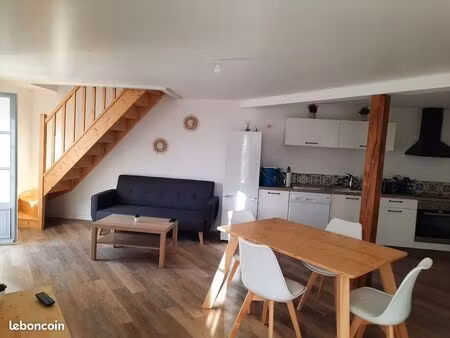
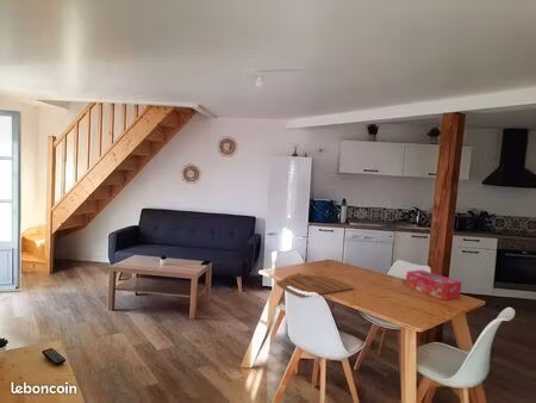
+ cutting board [275,272,355,299]
+ tissue box [405,268,463,302]
